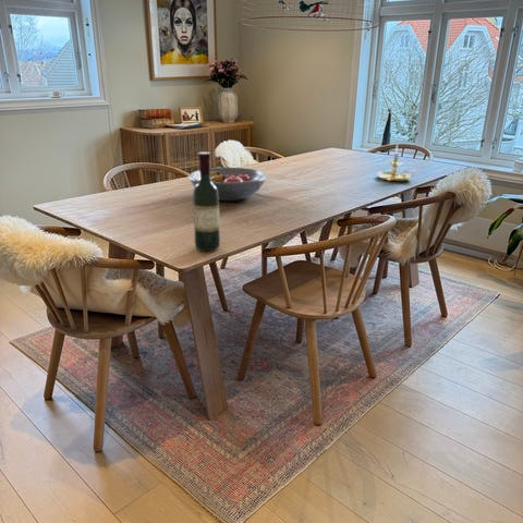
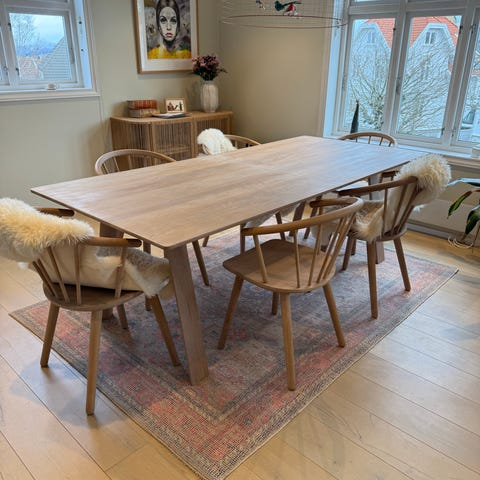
- candle holder [376,143,418,182]
- fruit bowl [187,167,268,202]
- wine bottle [192,151,221,253]
